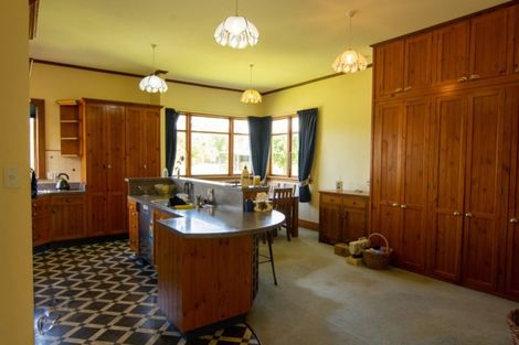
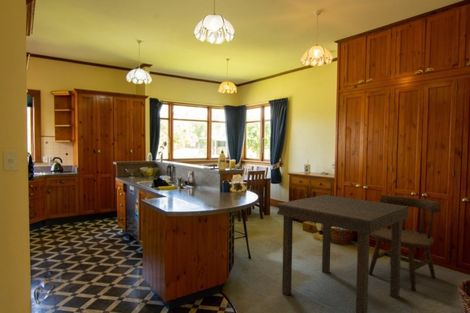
+ dining chair [368,194,441,291]
+ dining table [276,194,411,313]
